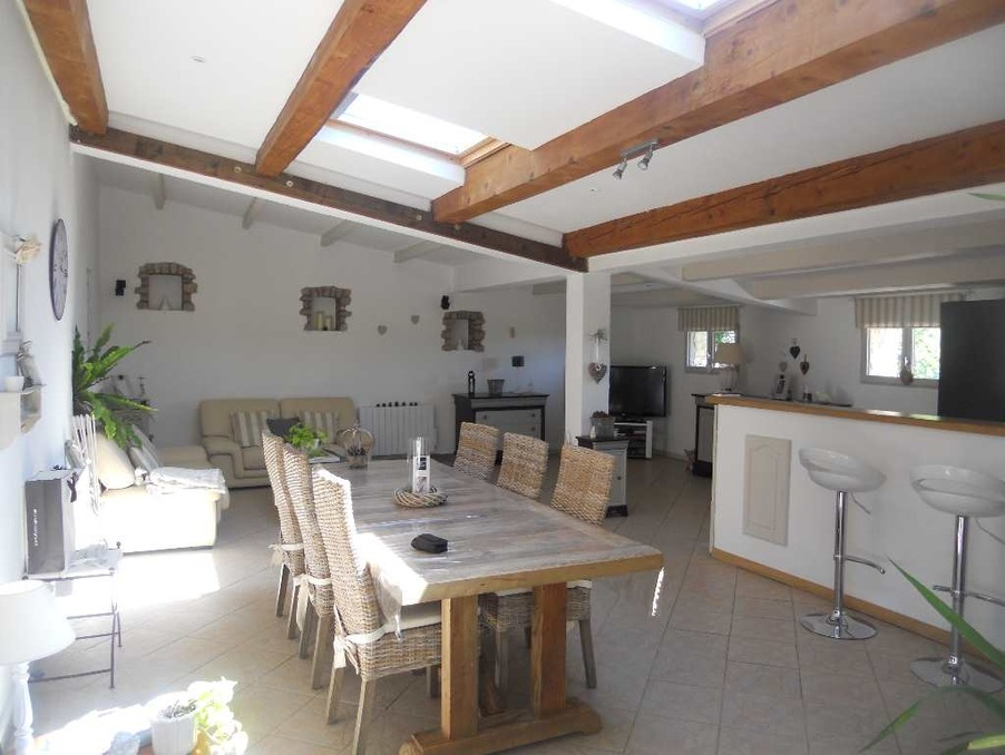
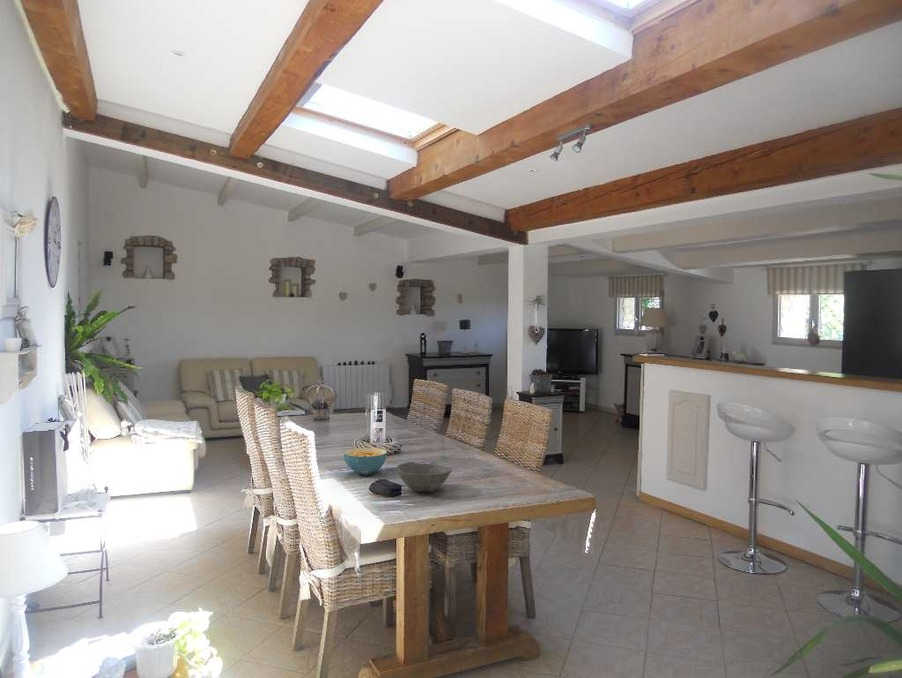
+ cereal bowl [343,447,388,476]
+ bowl [396,461,453,493]
